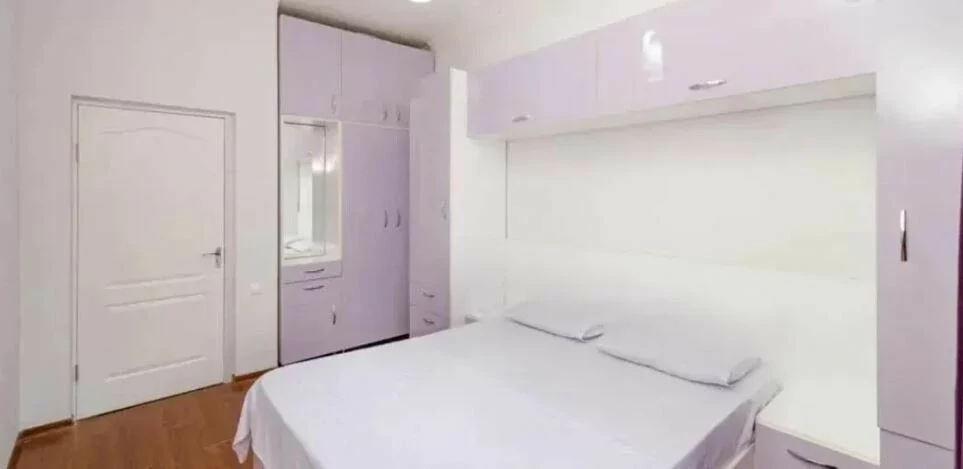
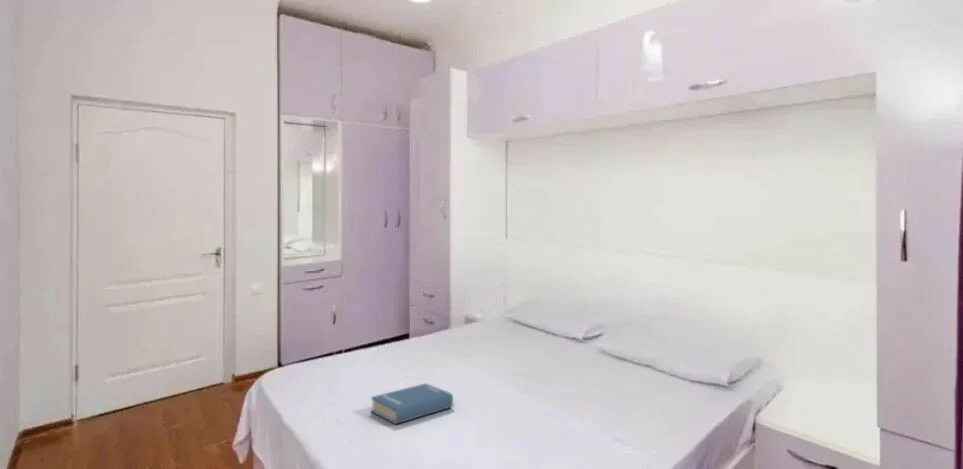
+ book [370,382,454,425]
